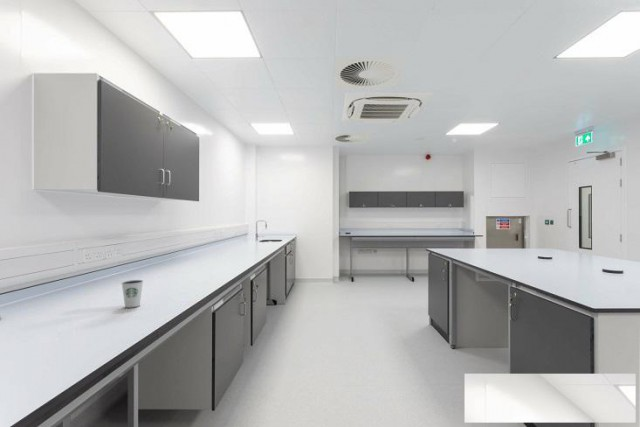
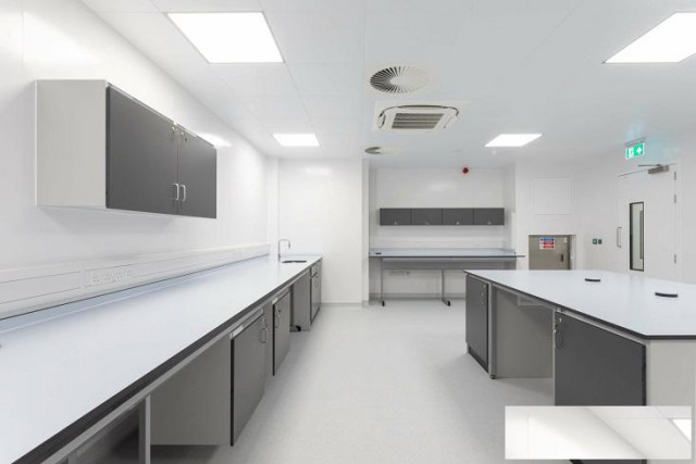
- dixie cup [120,279,144,308]
